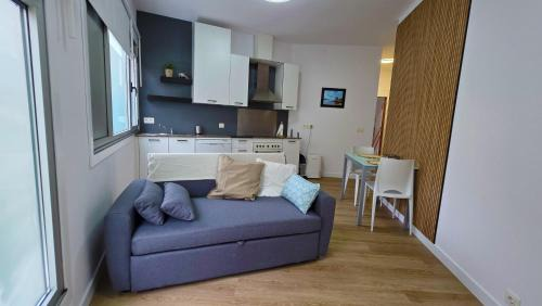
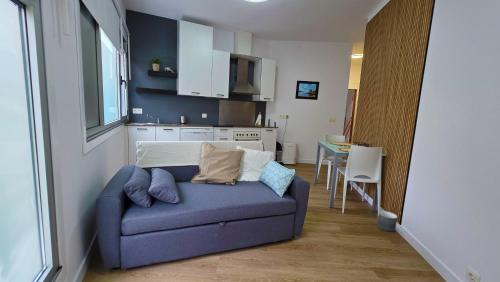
+ planter [377,210,398,233]
